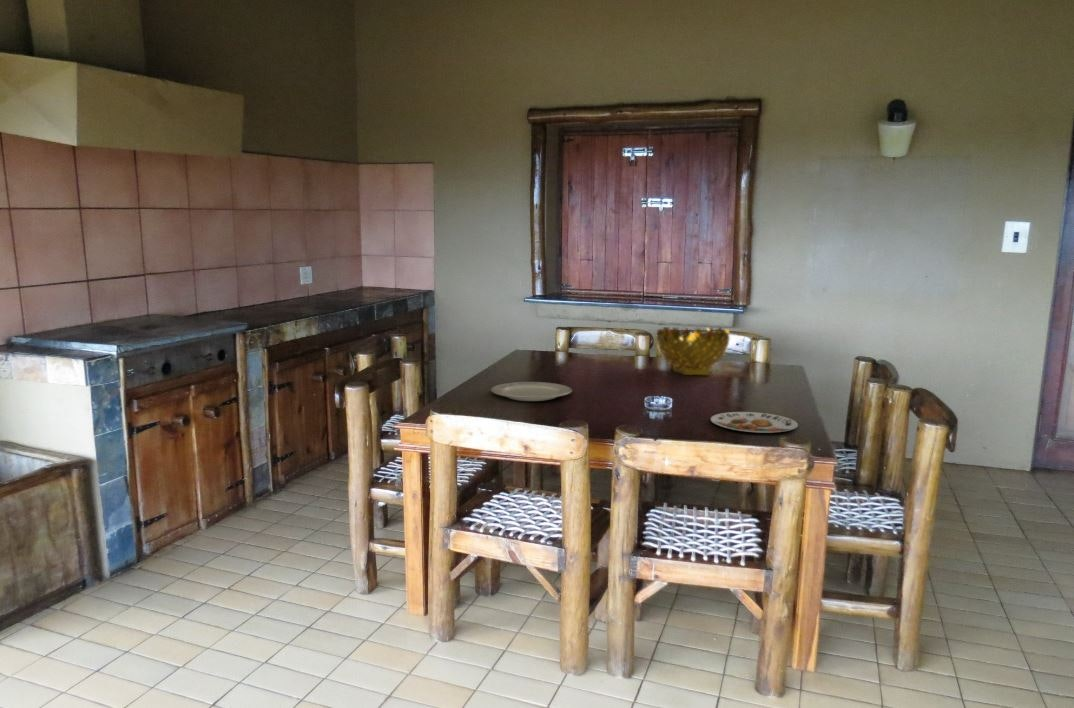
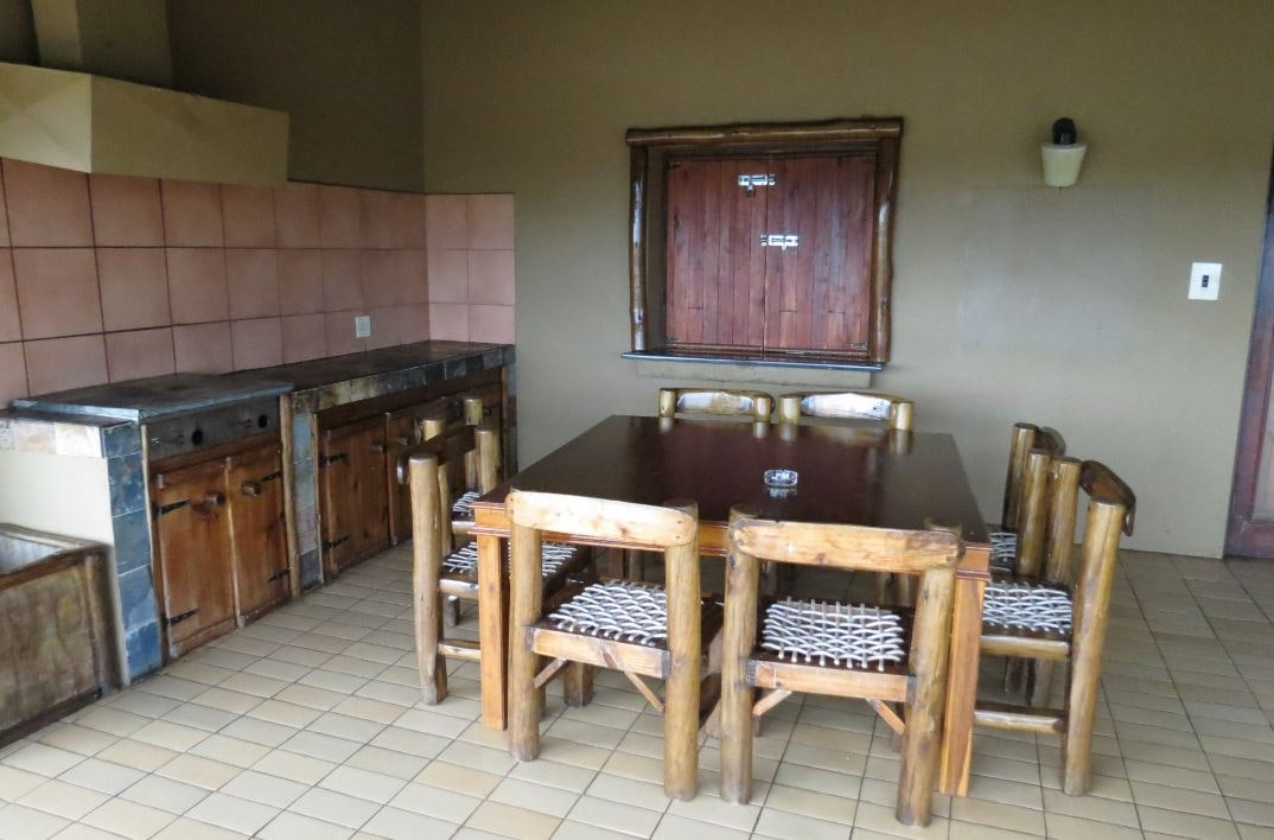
- chinaware [490,381,573,402]
- plate [710,411,799,434]
- decorative bowl [656,325,731,376]
